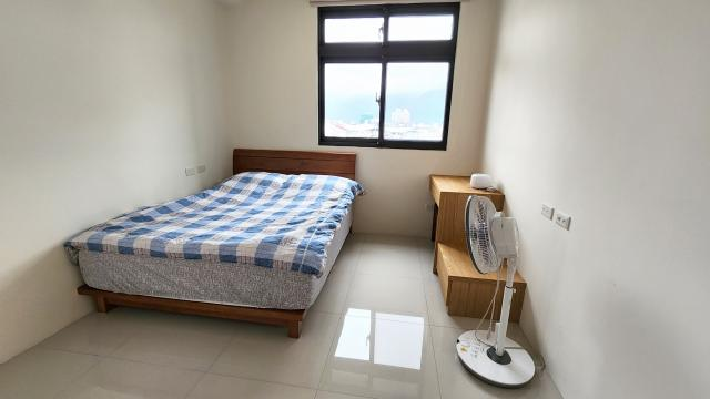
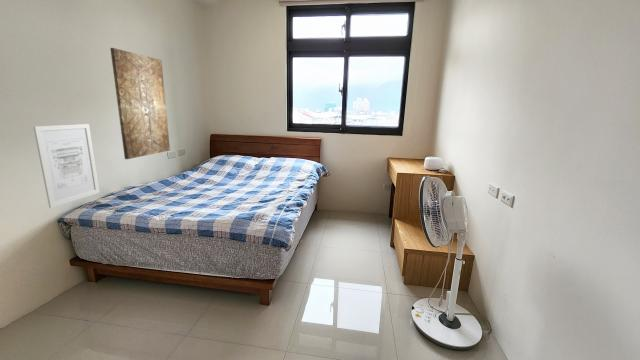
+ wall art [109,47,171,160]
+ wall art [32,123,101,209]
